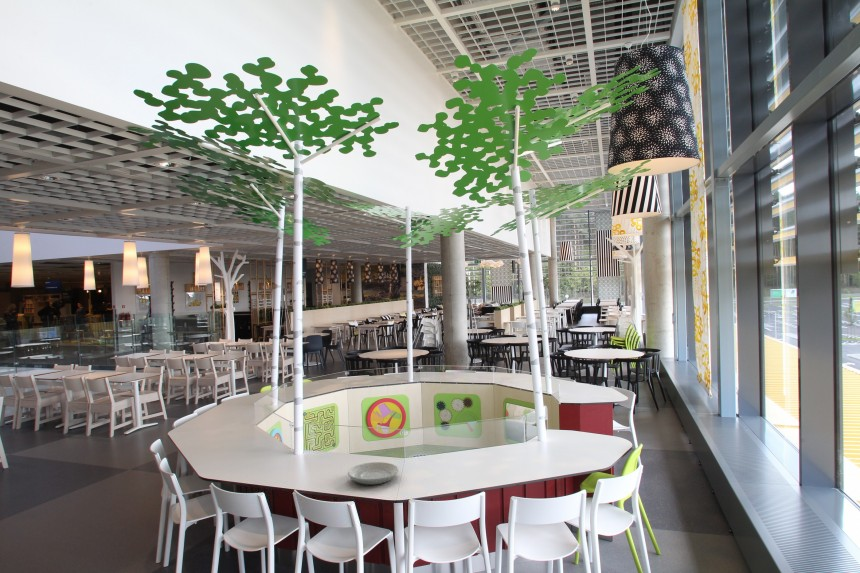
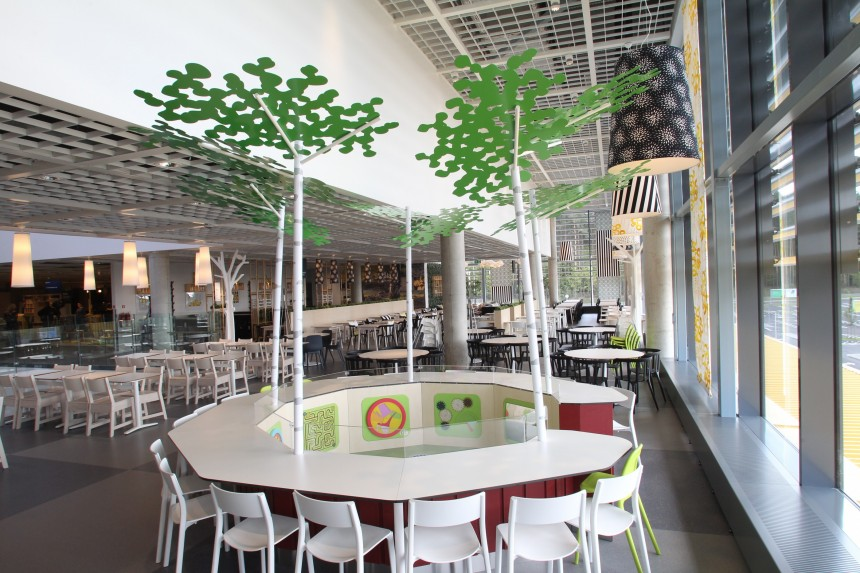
- plate [347,461,399,486]
